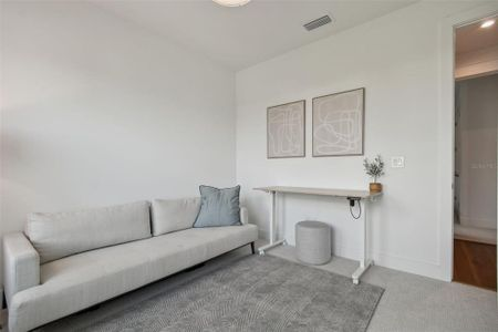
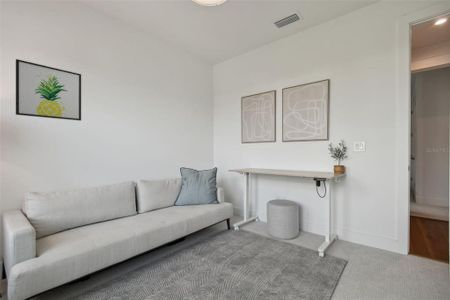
+ wall art [15,58,82,122]
